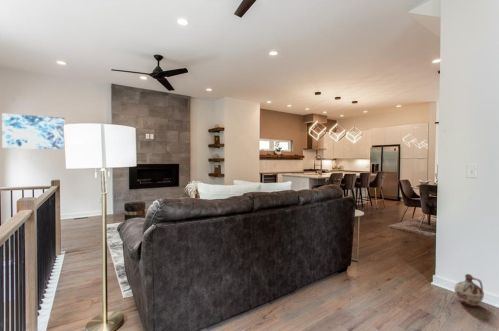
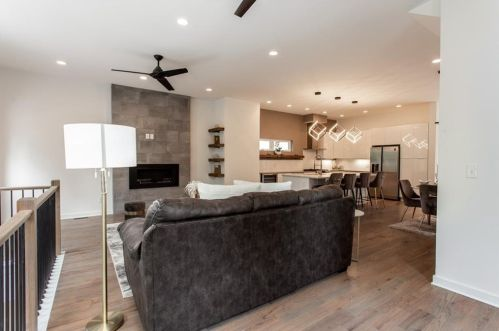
- ceramic jug [453,273,485,308]
- wall art [1,112,66,150]
